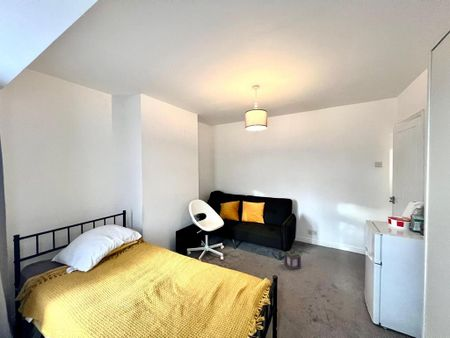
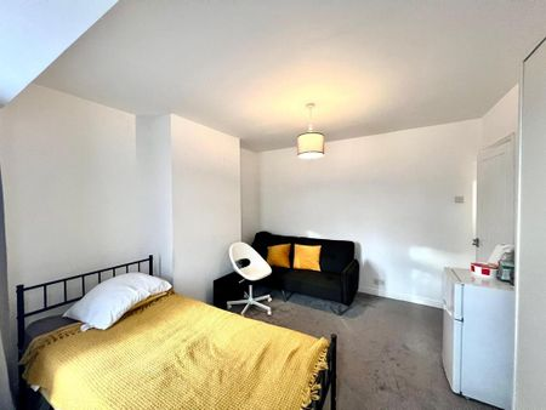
- lantern [283,248,302,271]
